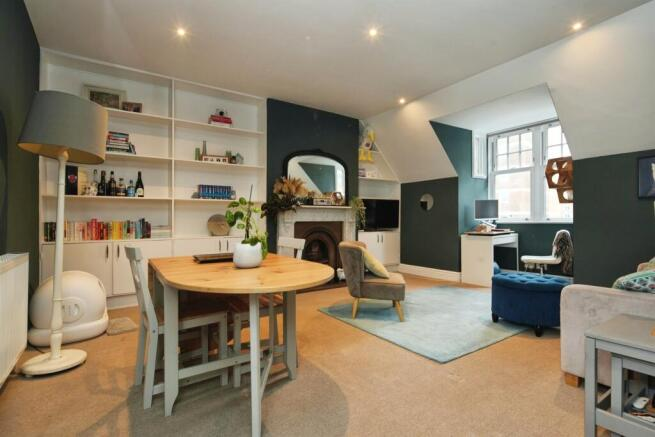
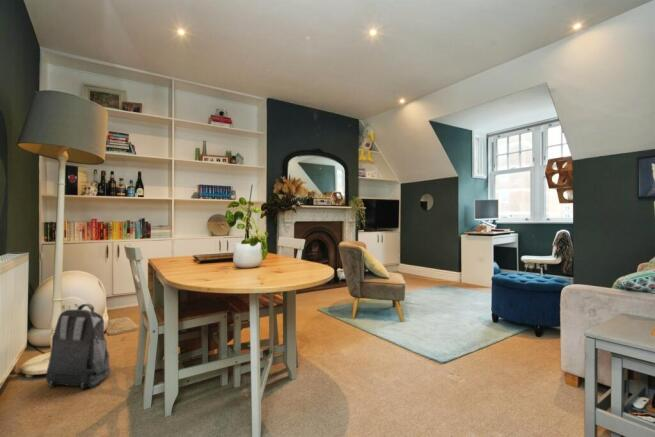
+ backpack [45,303,112,390]
